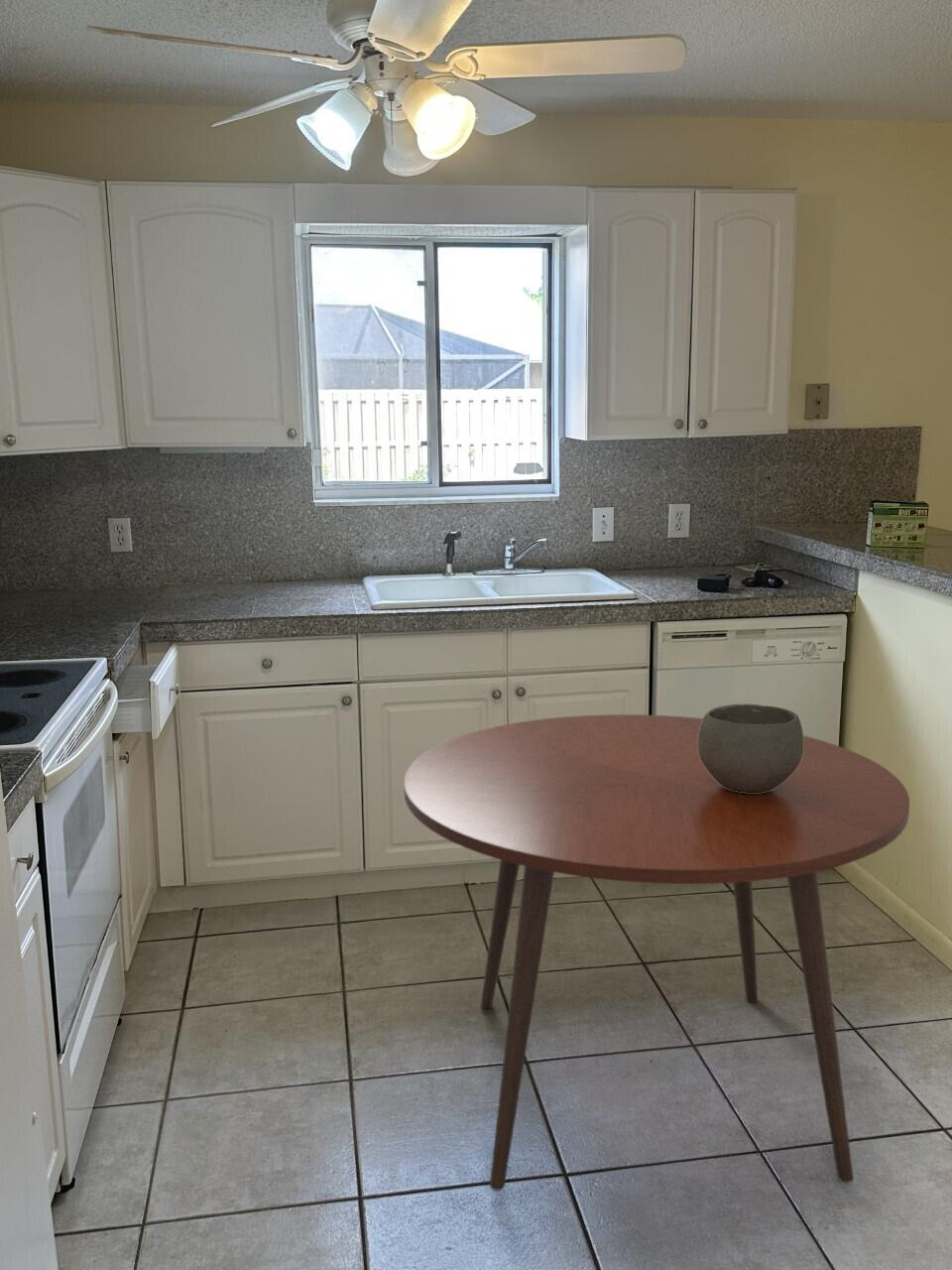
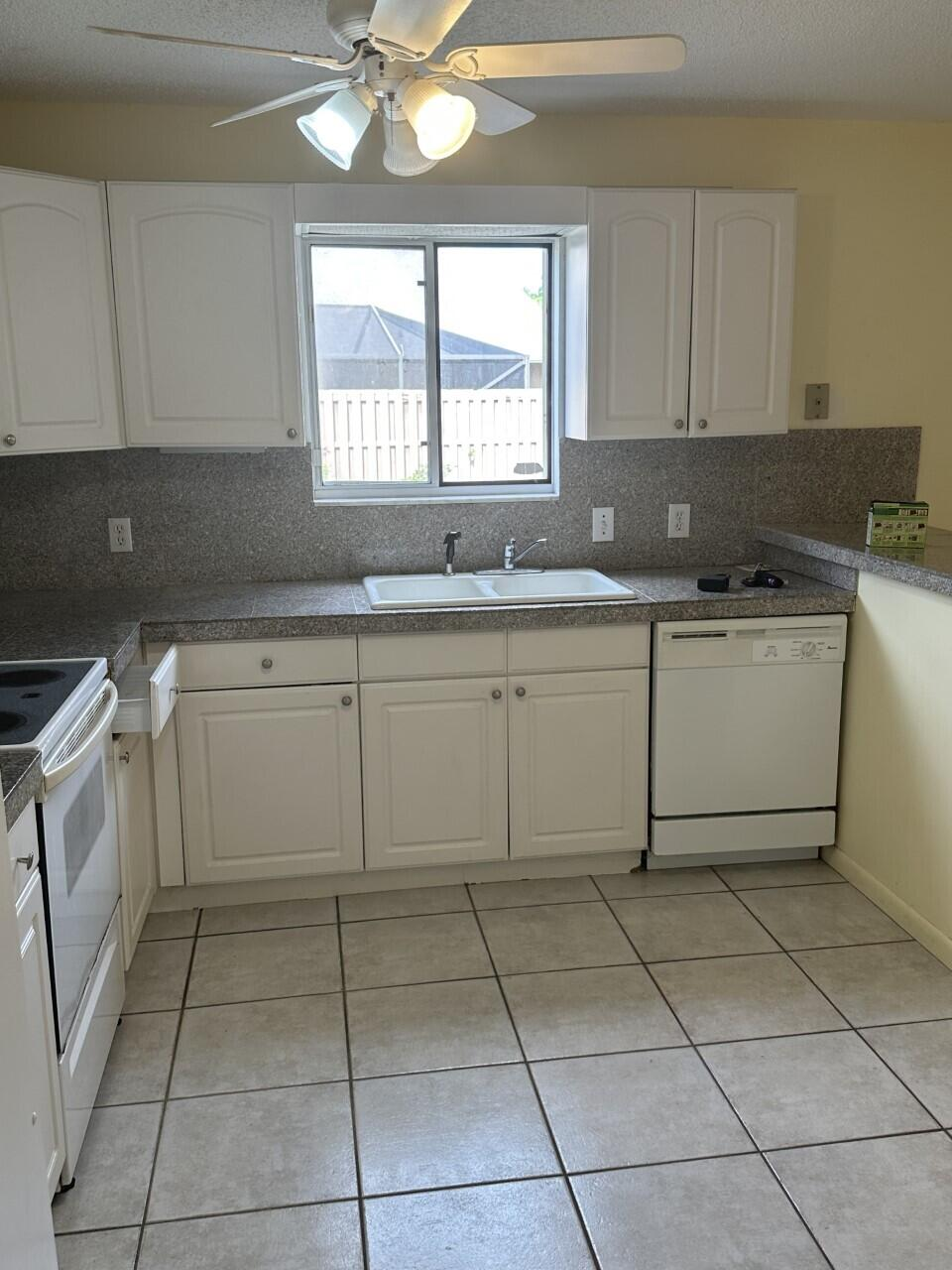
- dining table [403,713,910,1192]
- bowl [698,703,804,793]
